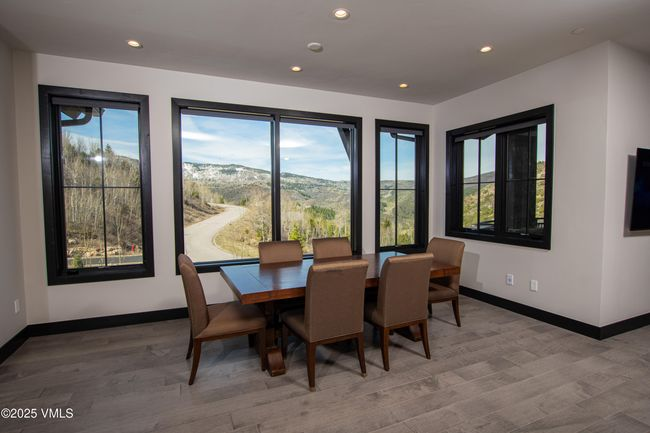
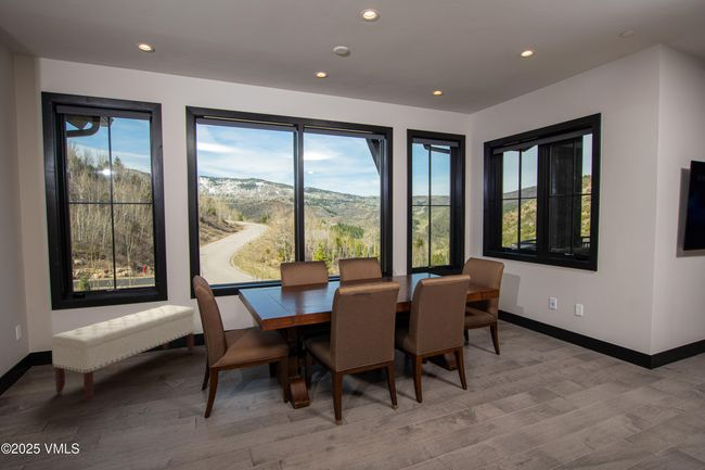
+ bench [50,304,195,402]
